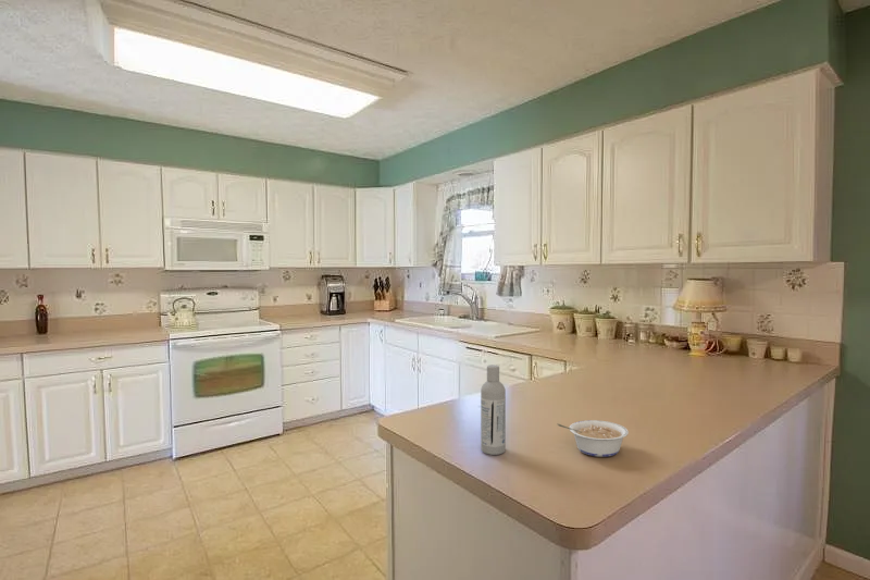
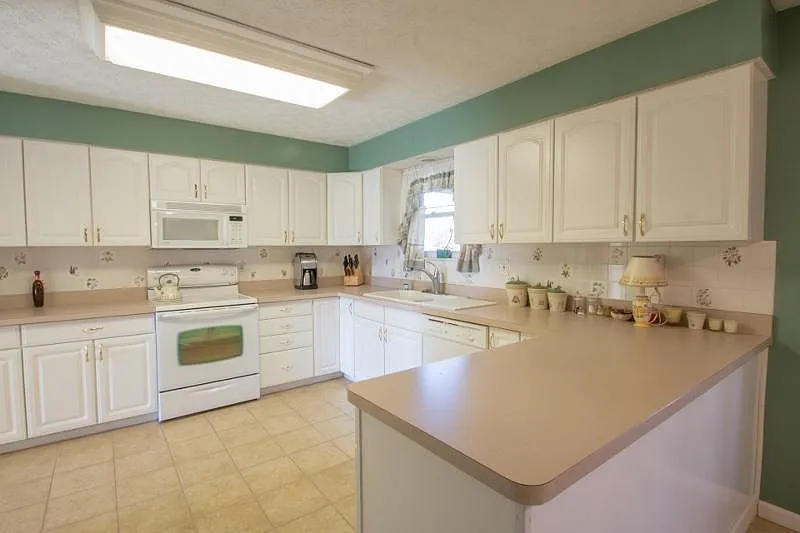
- bottle [480,365,507,456]
- legume [557,419,630,458]
